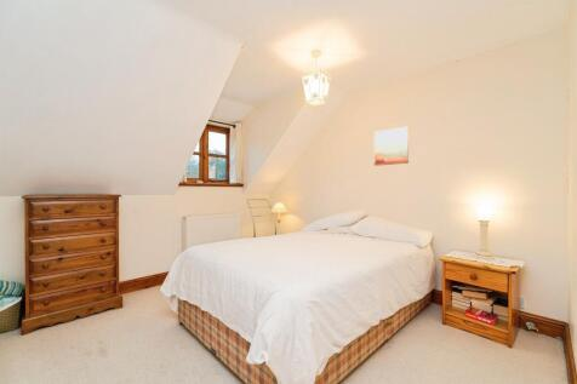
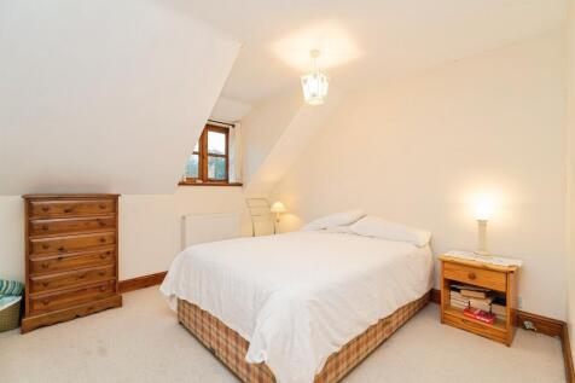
- wall art [373,125,410,167]
